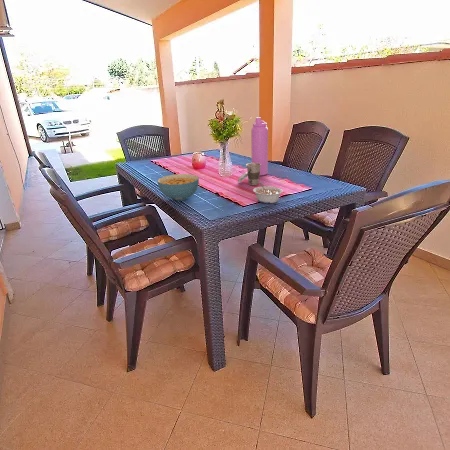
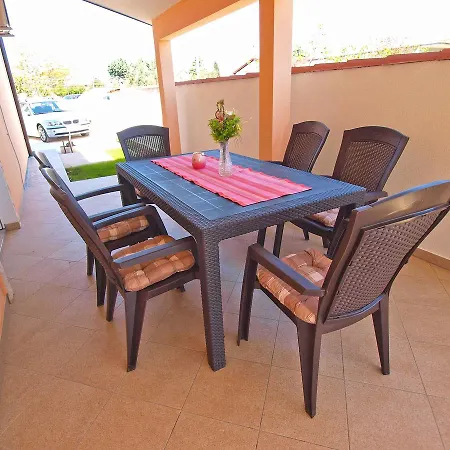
- legume [252,182,283,204]
- cereal bowl [156,173,200,202]
- cup [237,162,261,186]
- water bottle [250,116,269,176]
